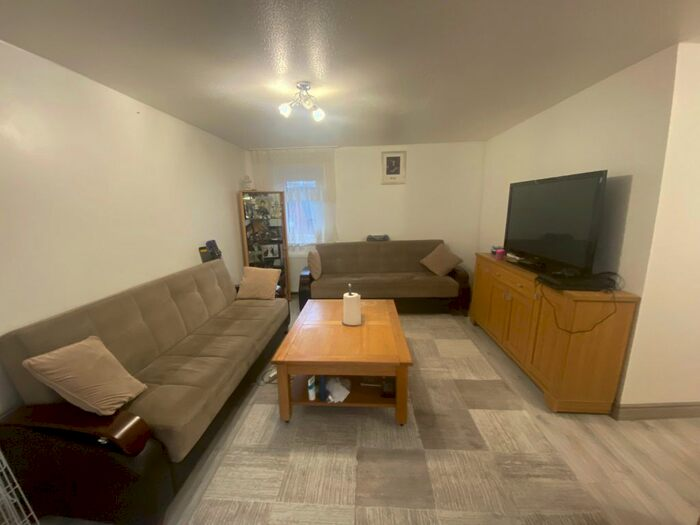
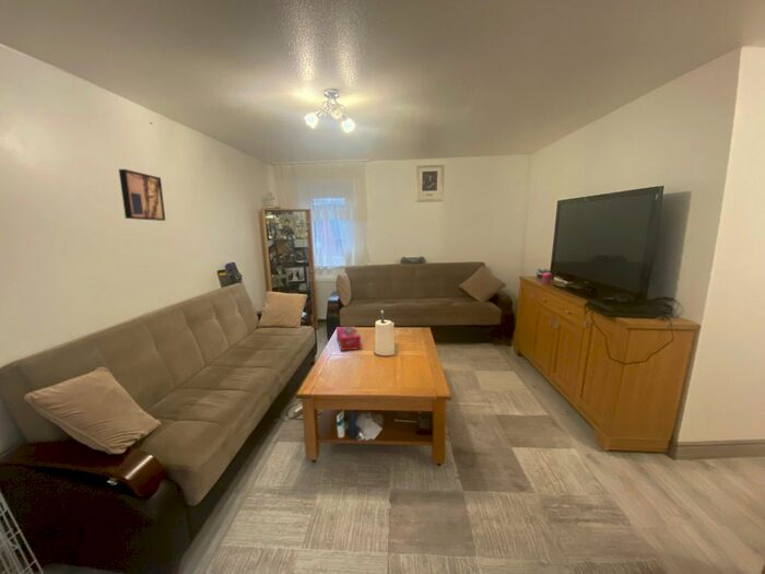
+ tissue box [336,325,362,352]
+ wall art [118,168,166,222]
